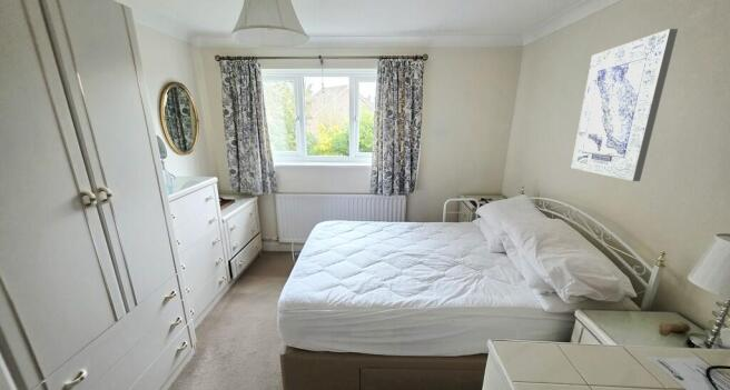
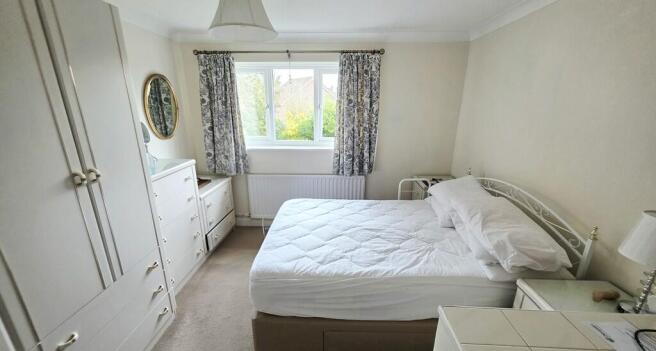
- wall art [570,28,679,182]
